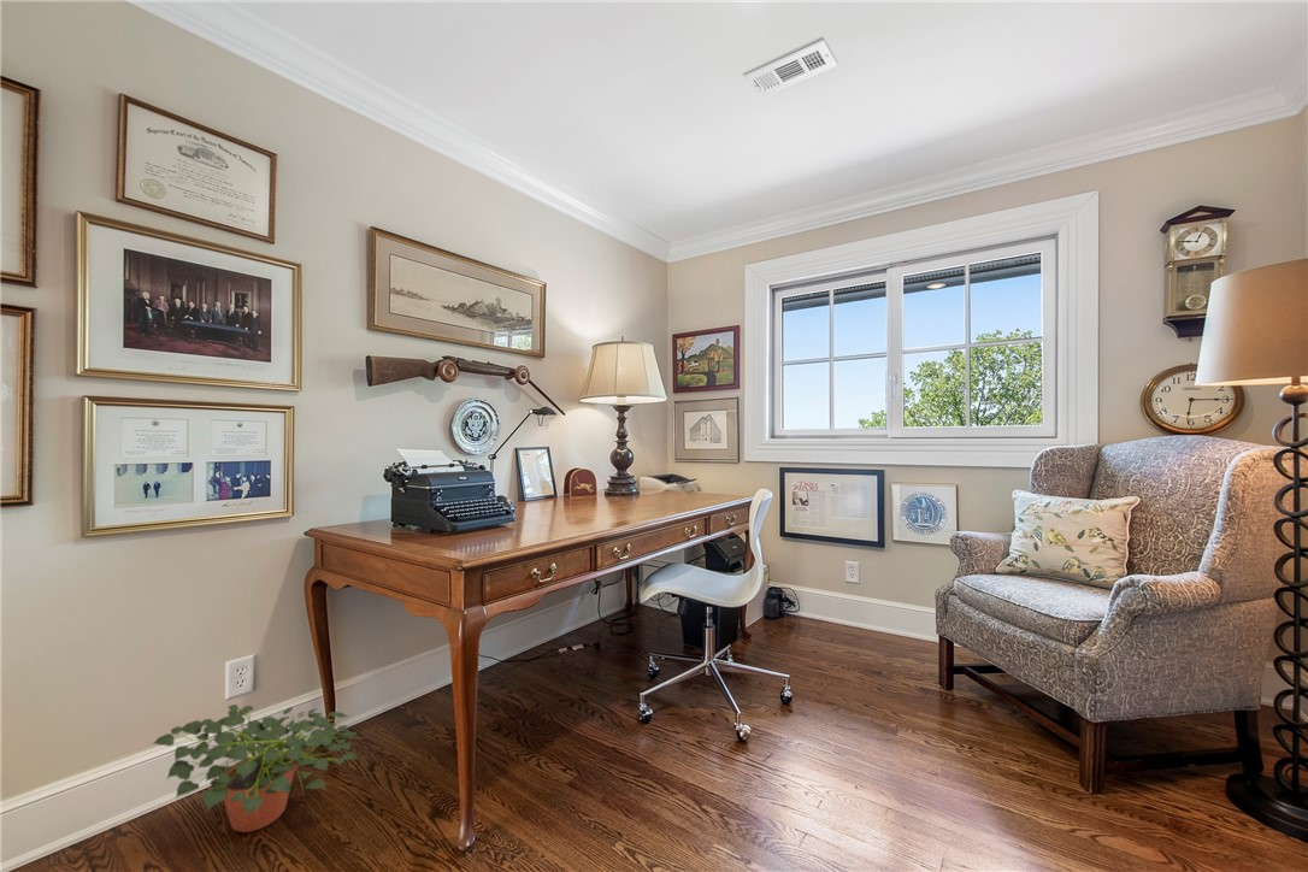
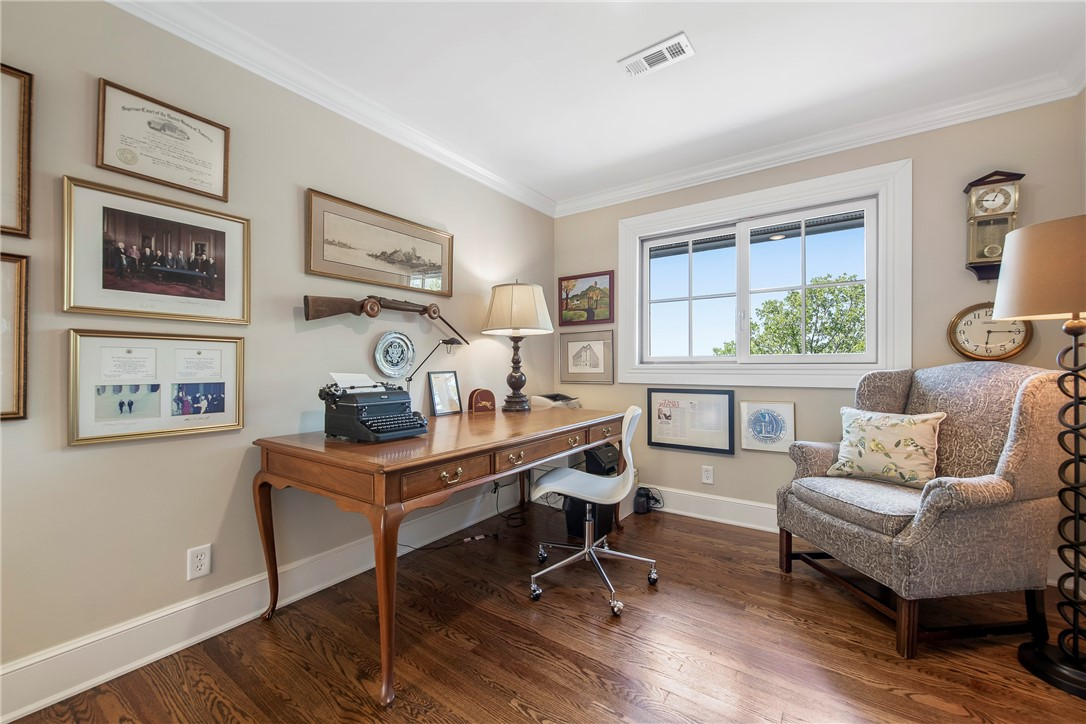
- potted plant [151,703,358,833]
